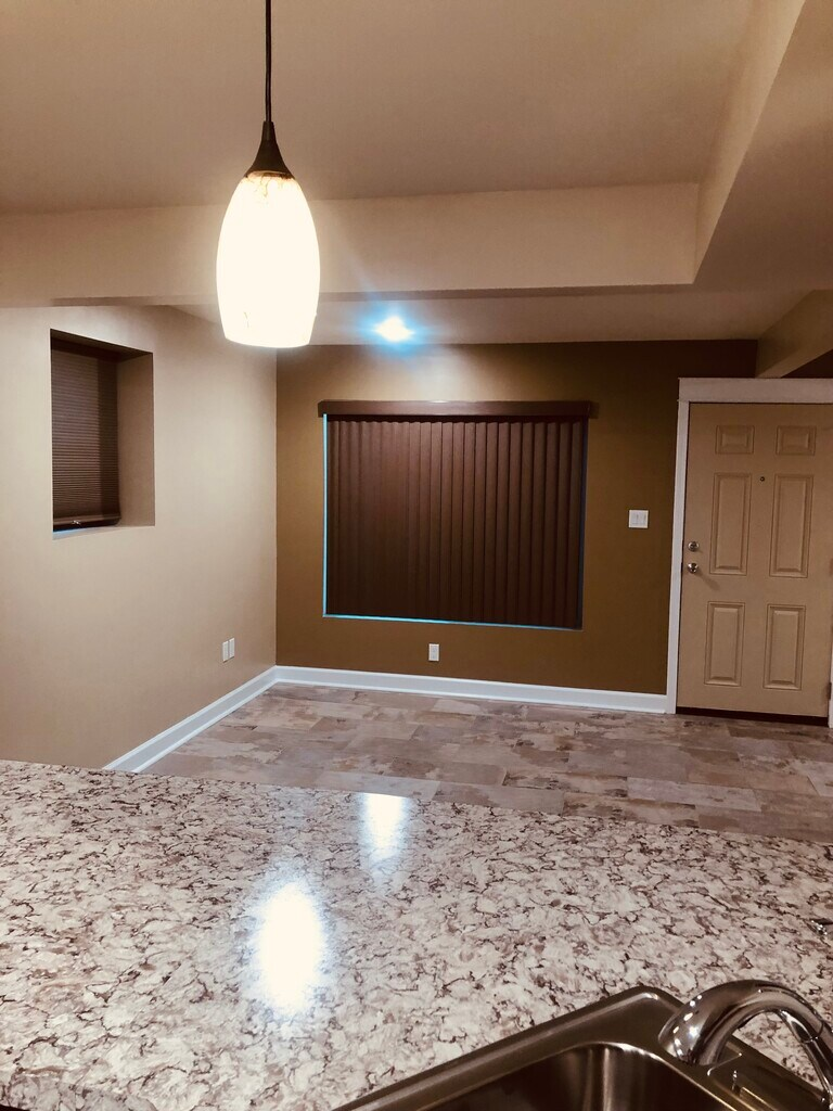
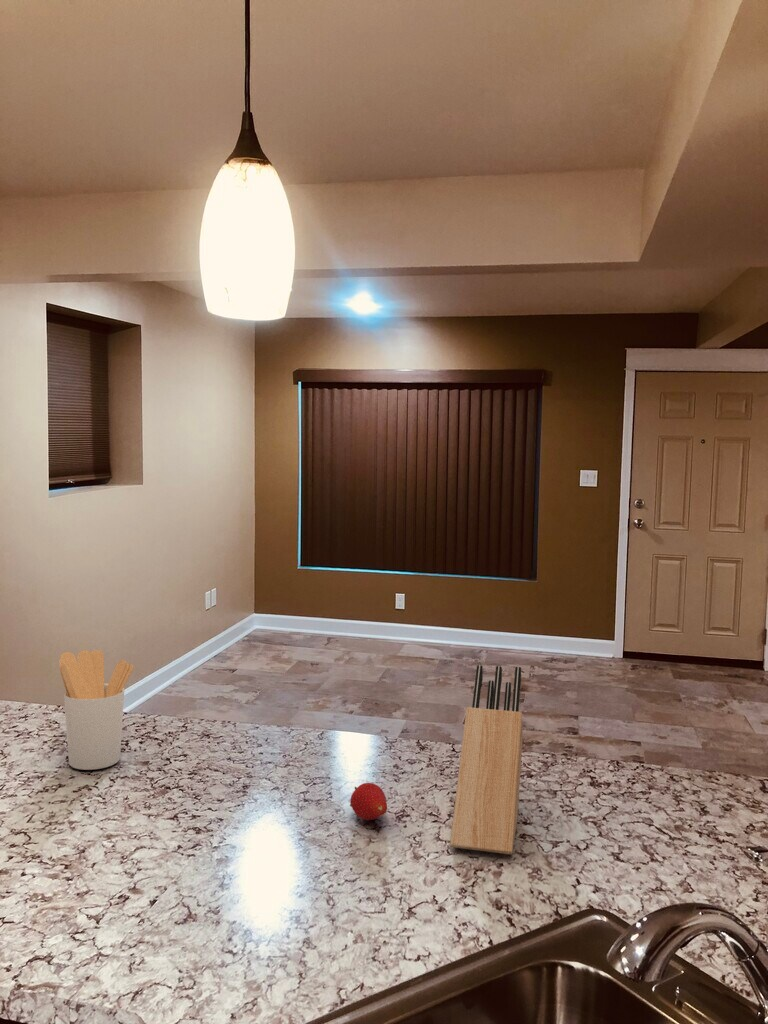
+ knife block [449,664,524,855]
+ utensil holder [58,649,134,771]
+ fruit [349,782,388,821]
